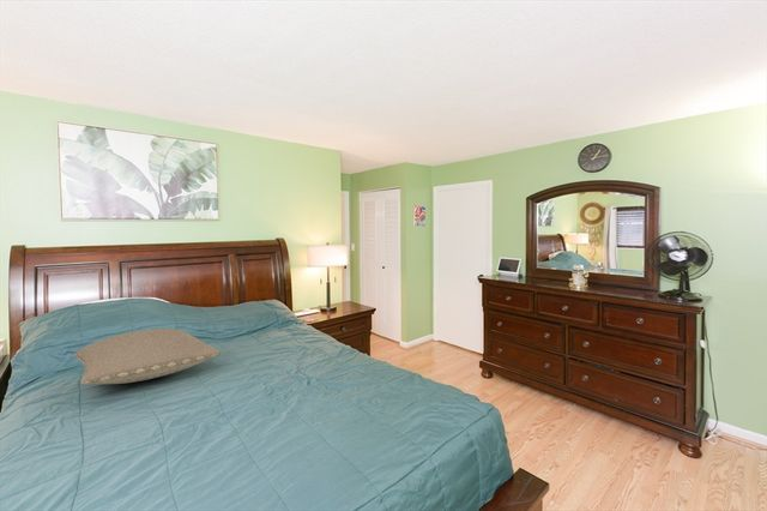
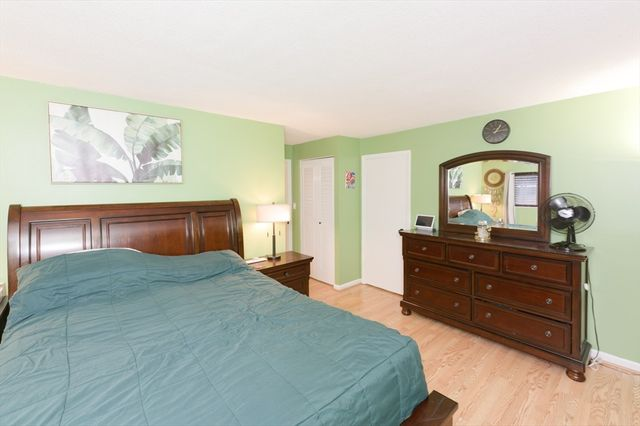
- pillow [73,327,222,385]
